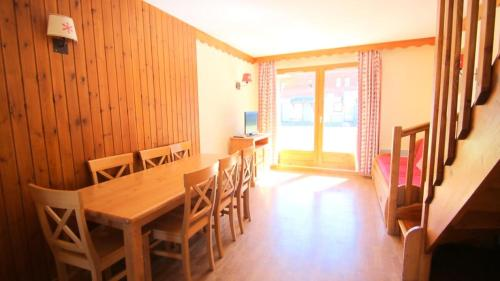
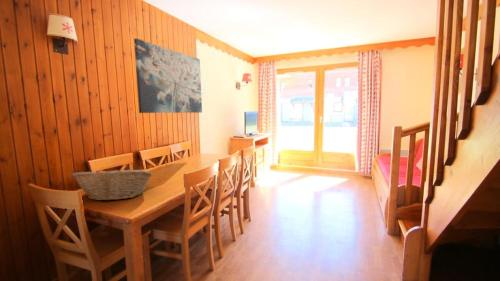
+ wall art [133,37,203,114]
+ fruit basket [70,166,154,202]
